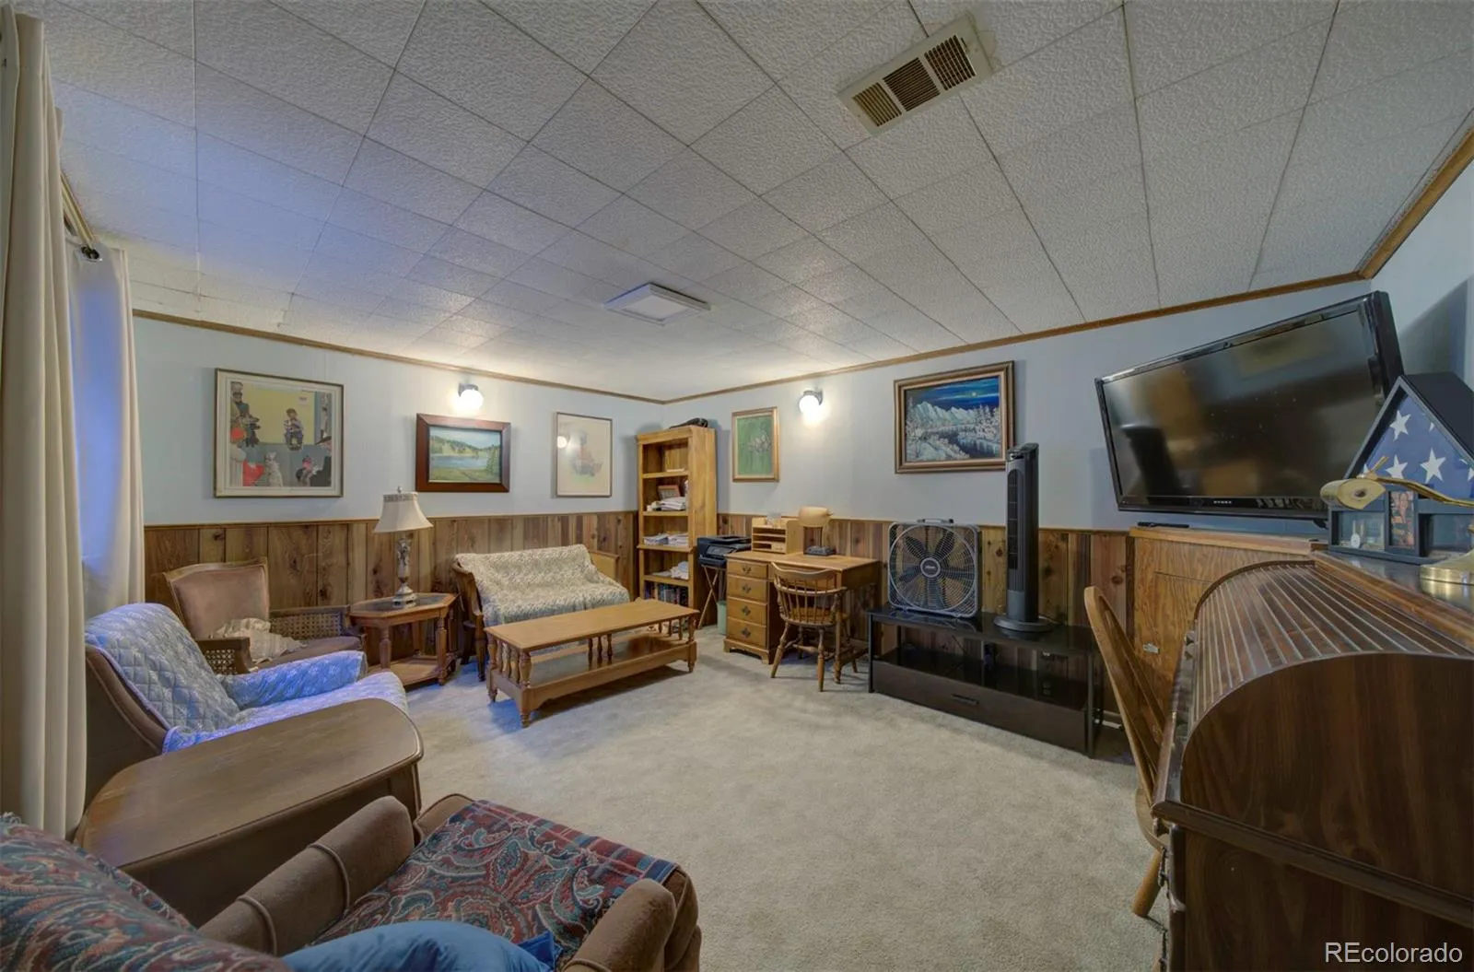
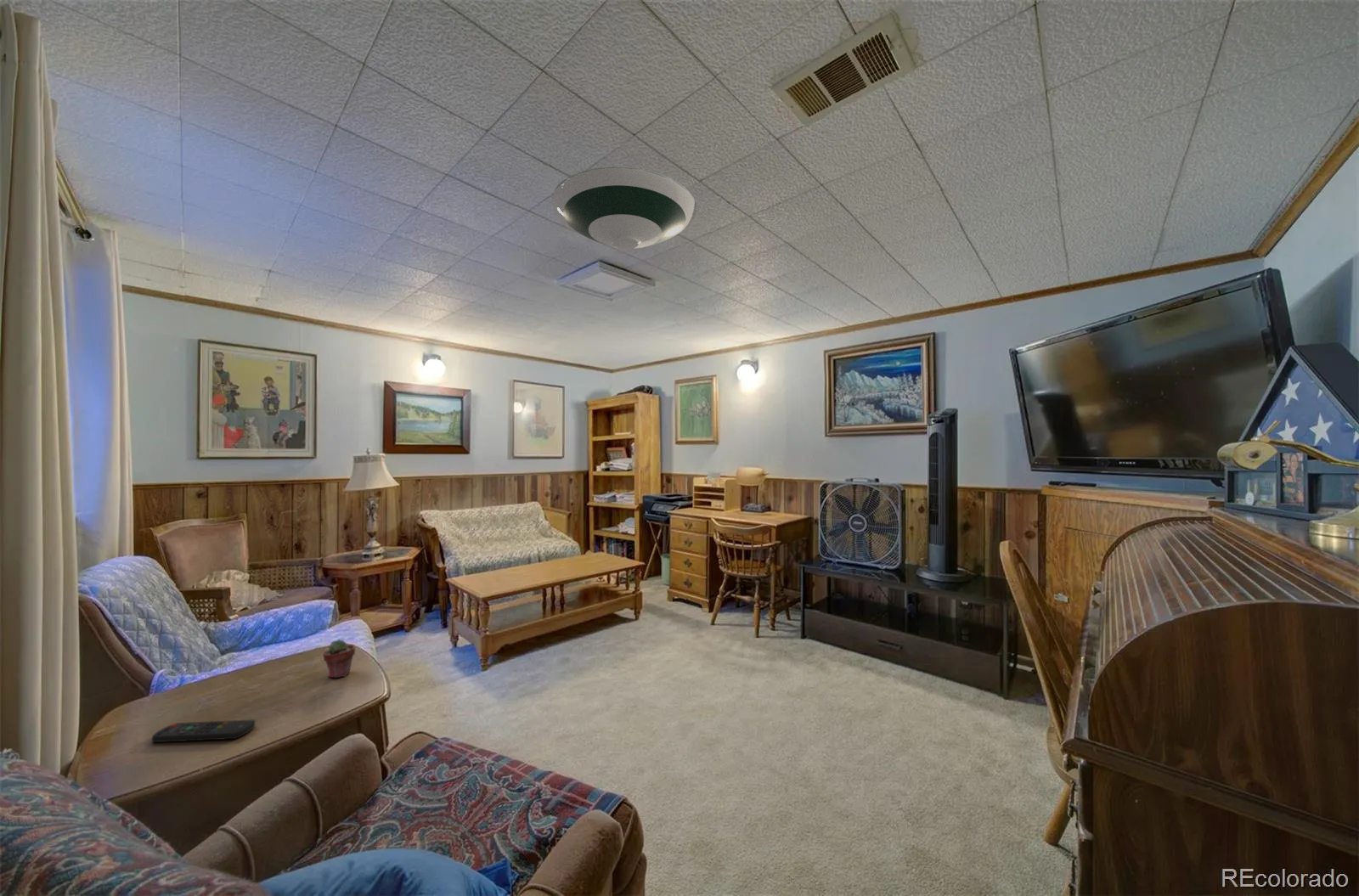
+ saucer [551,166,697,251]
+ remote control [151,718,256,743]
+ potted succulent [322,639,356,679]
